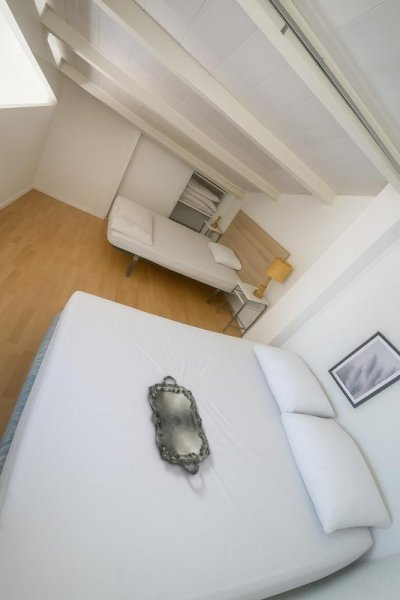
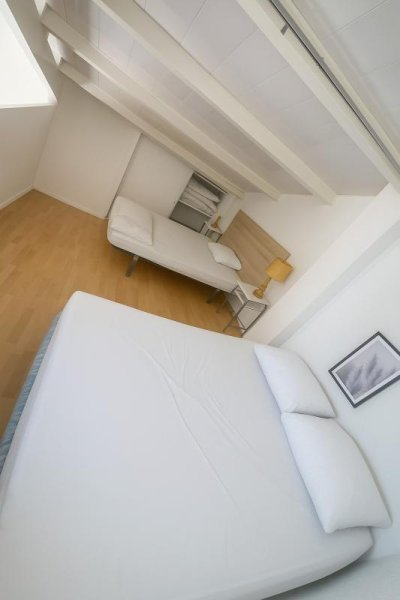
- serving tray [148,375,211,476]
